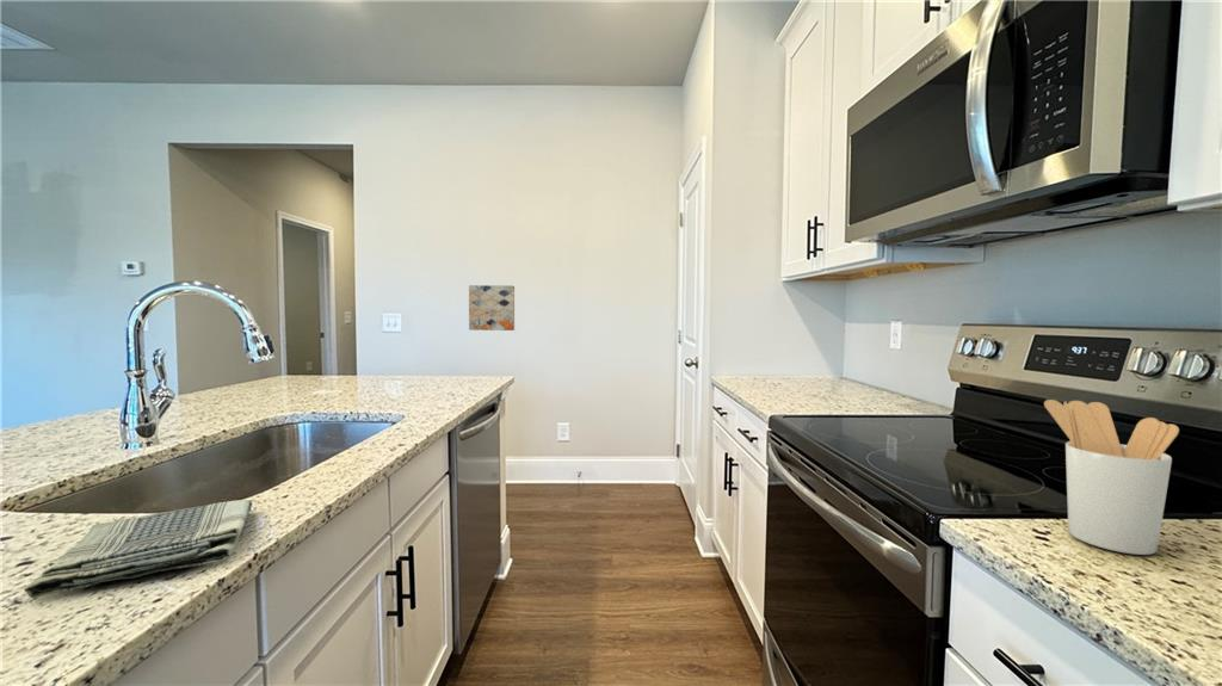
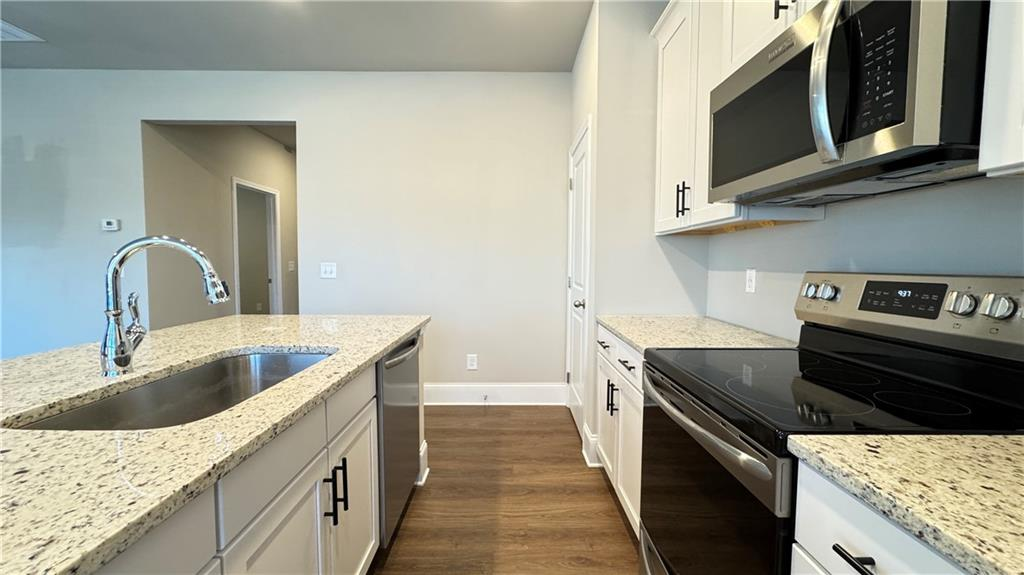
- dish towel [23,499,253,599]
- utensil holder [1043,398,1180,556]
- wall art [468,284,516,332]
